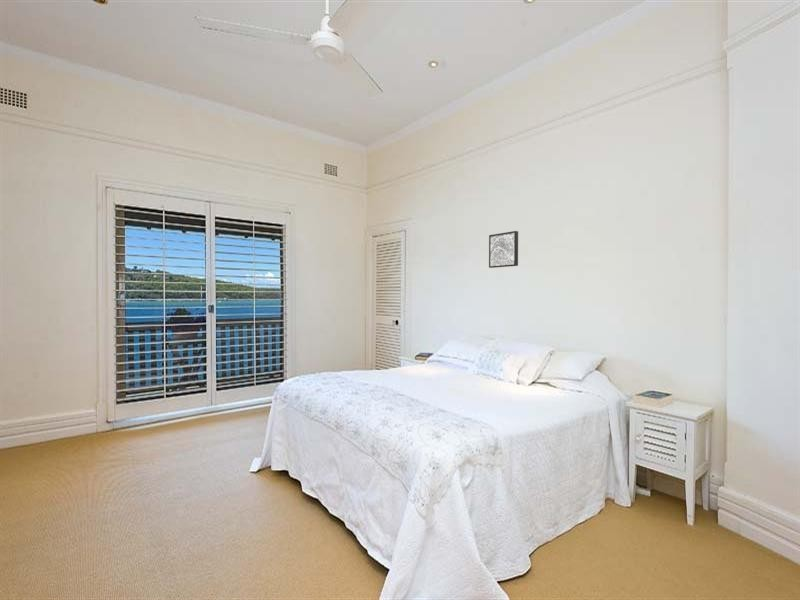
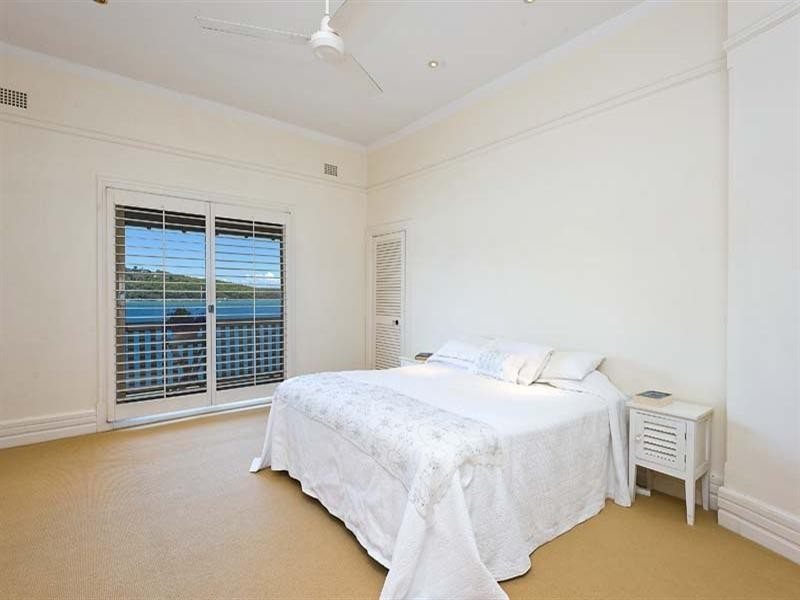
- wall art [488,230,519,269]
